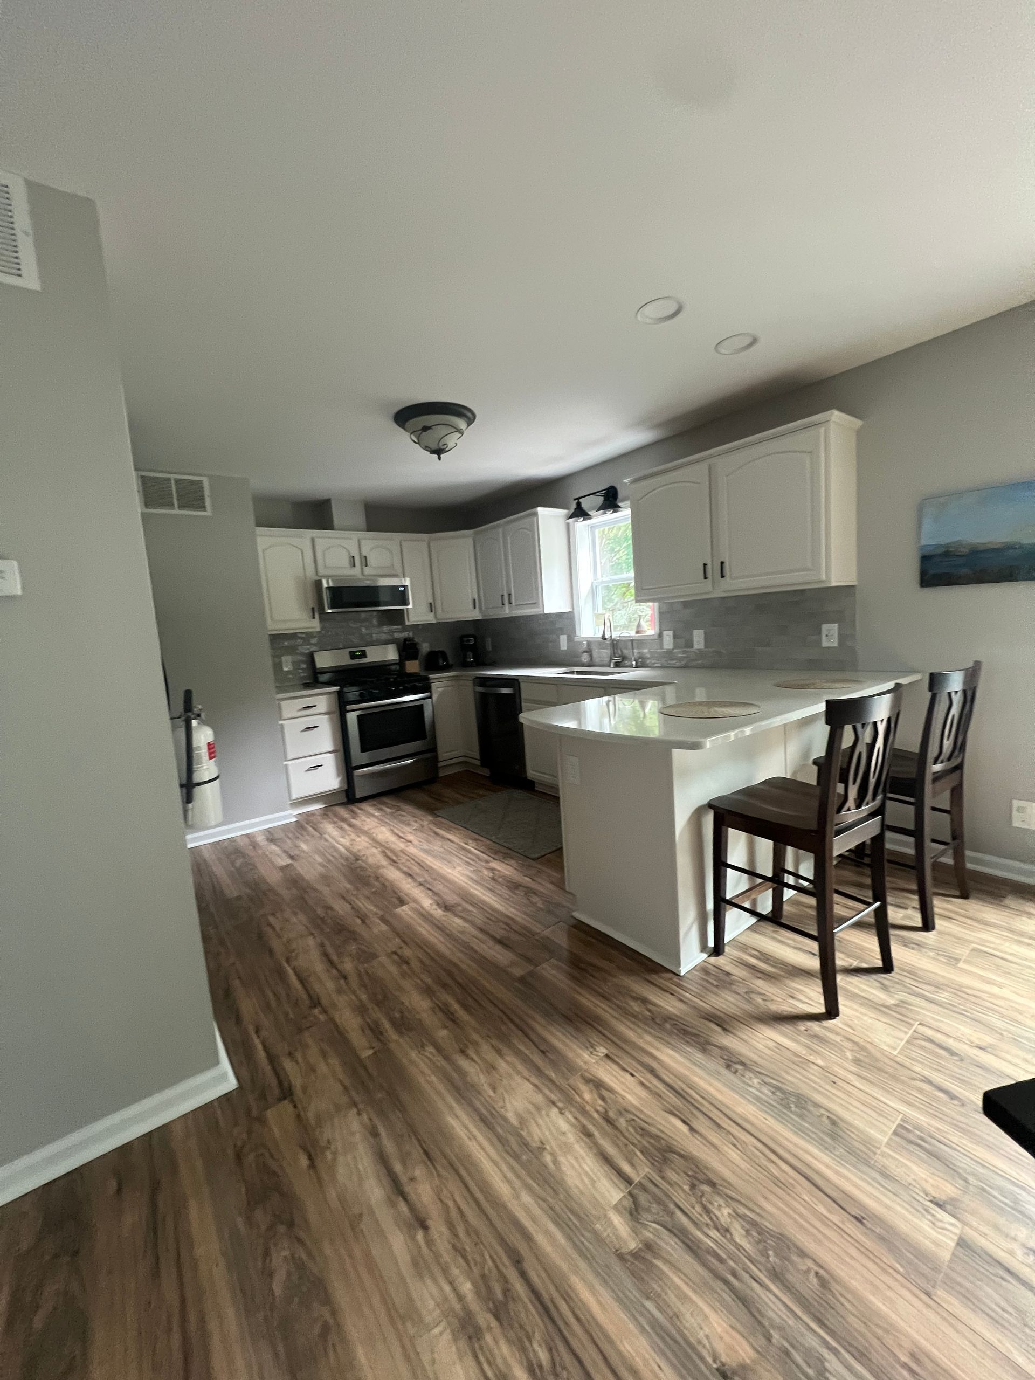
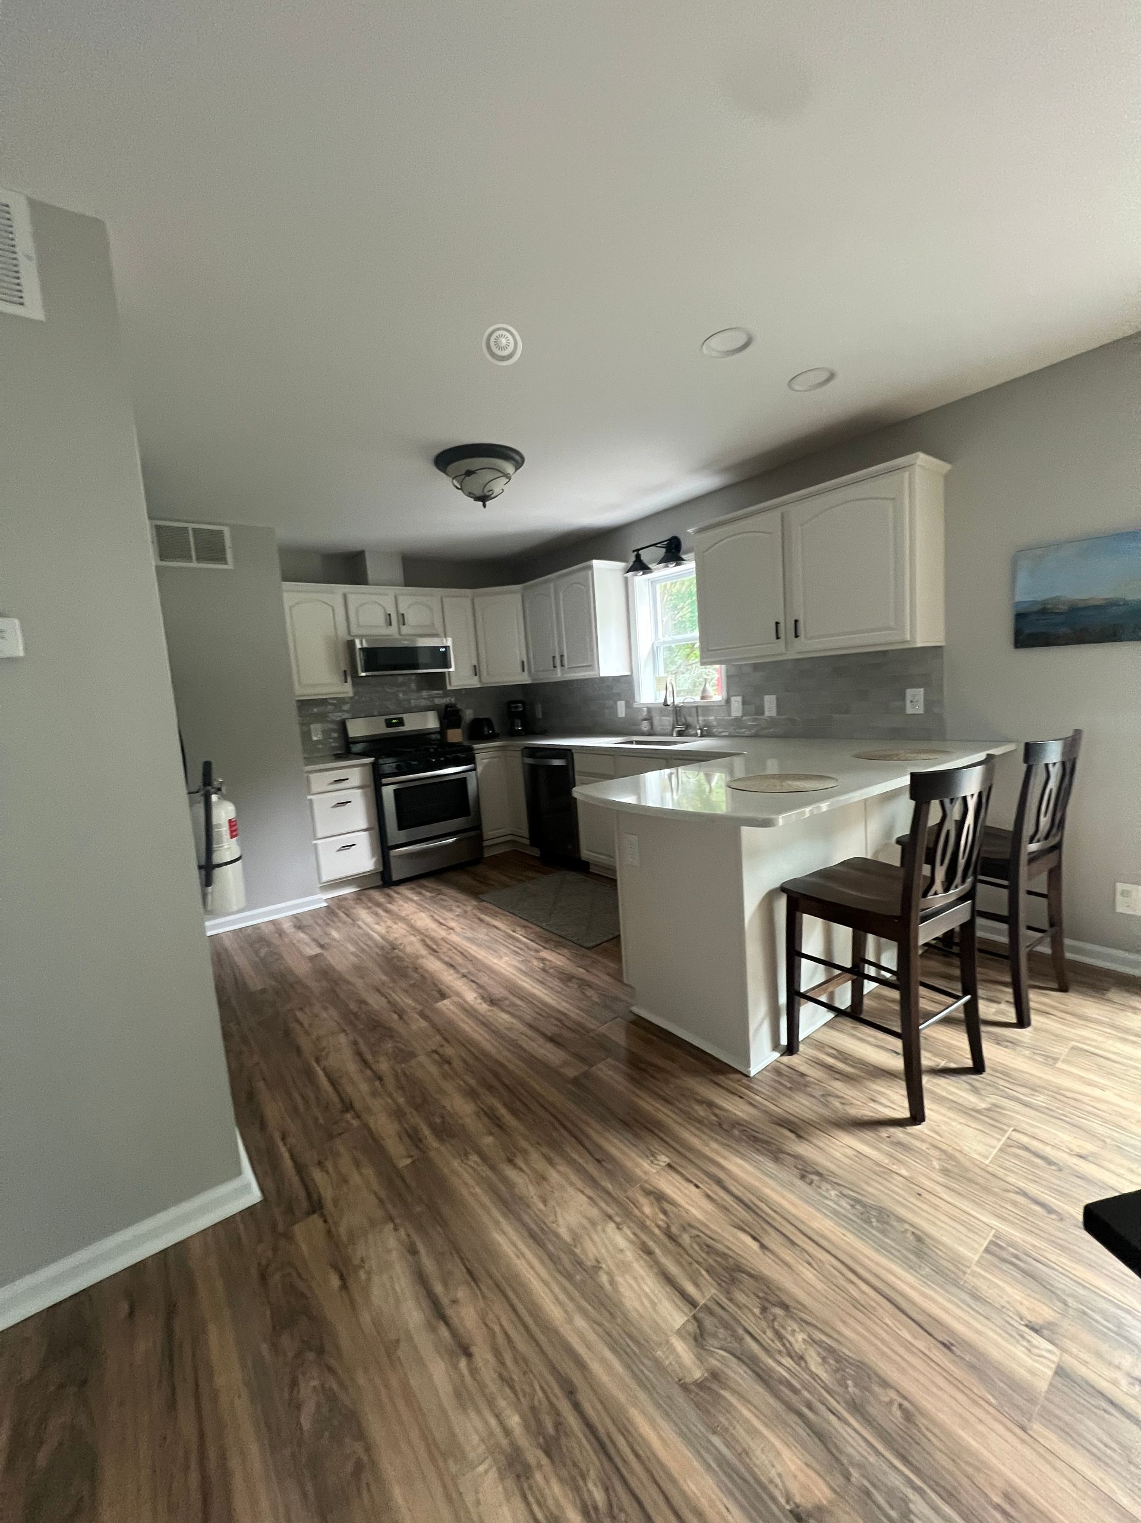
+ smoke detector [482,323,523,367]
